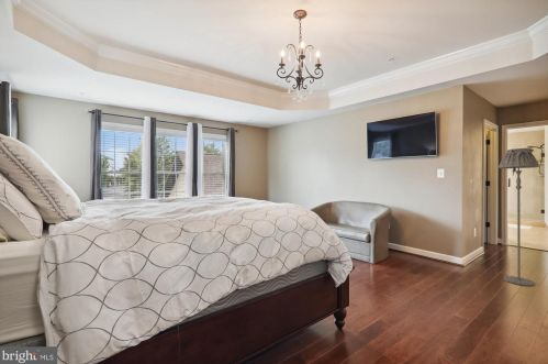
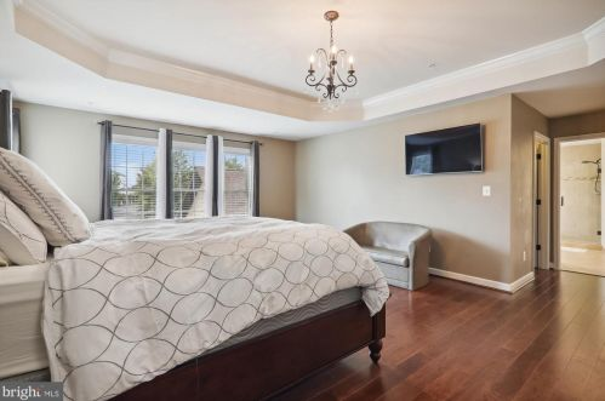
- floor lamp [497,147,540,287]
